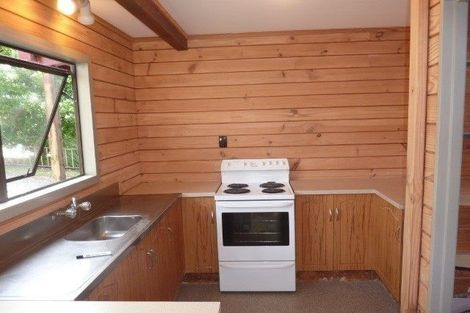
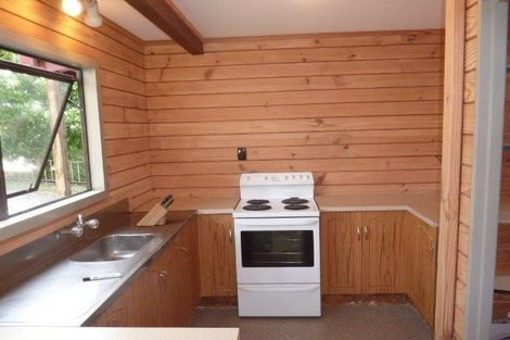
+ knife block [136,193,175,227]
